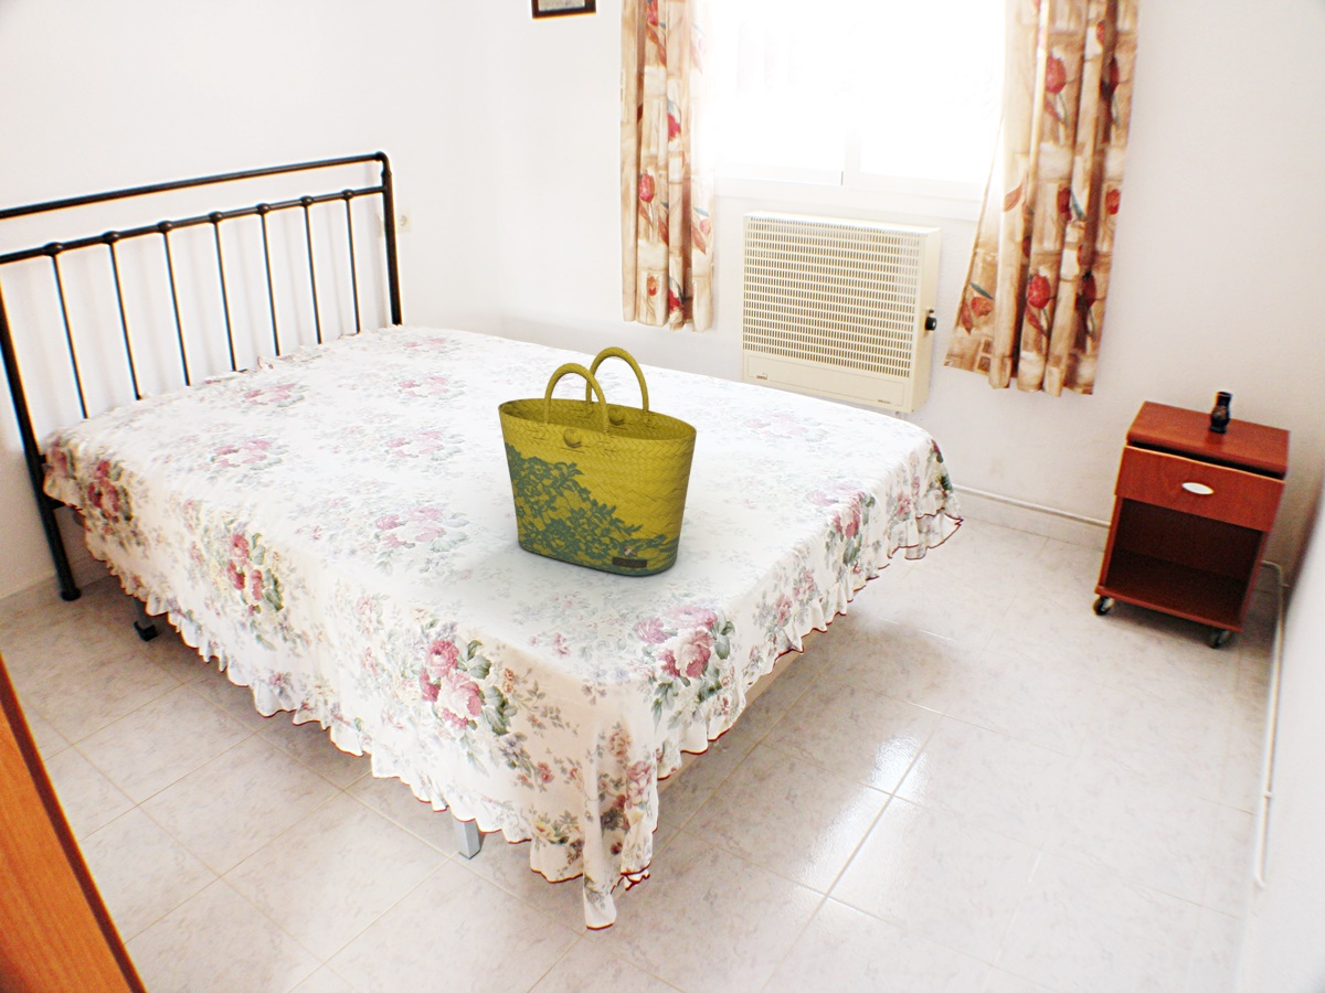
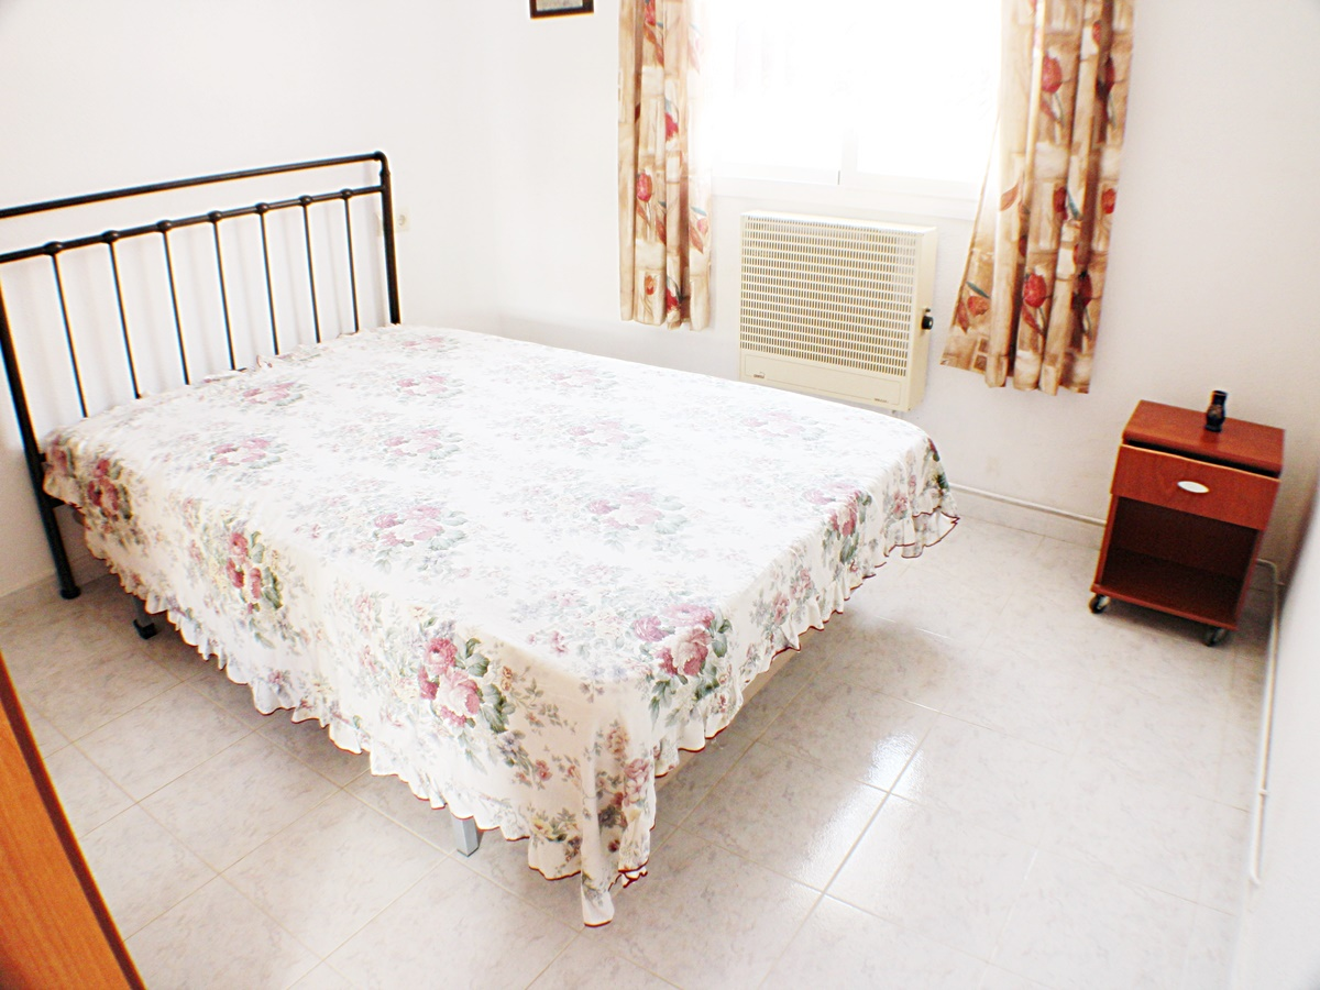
- tote bag [497,345,698,576]
